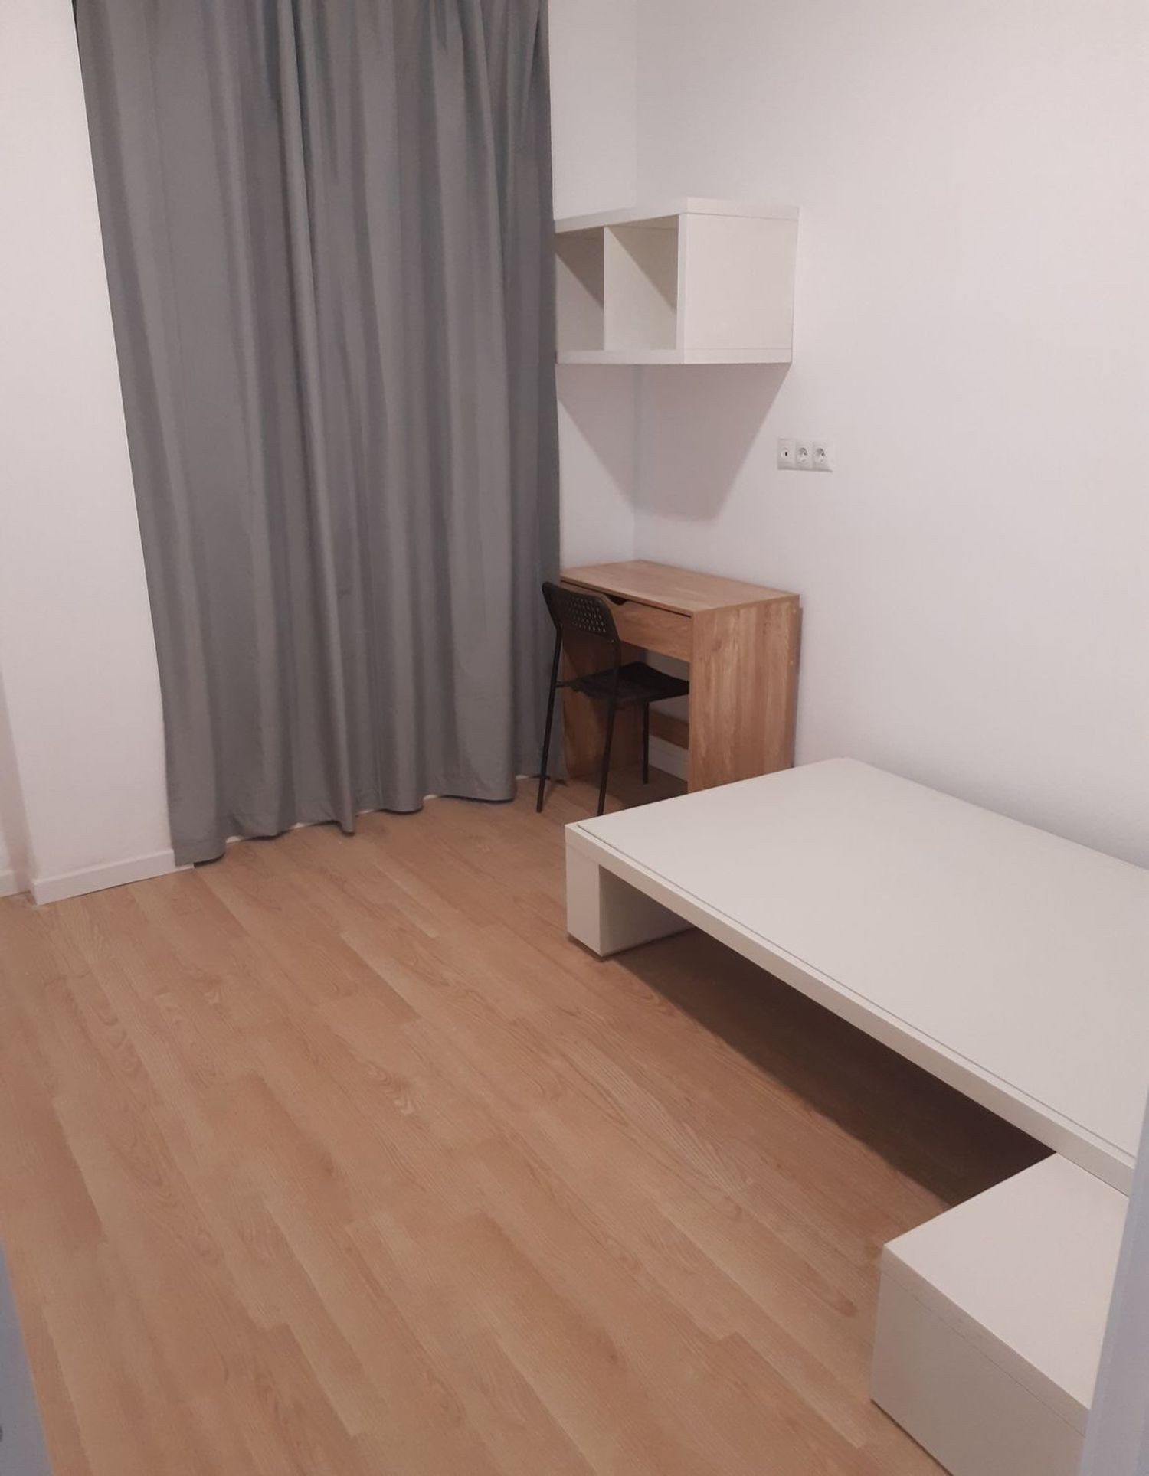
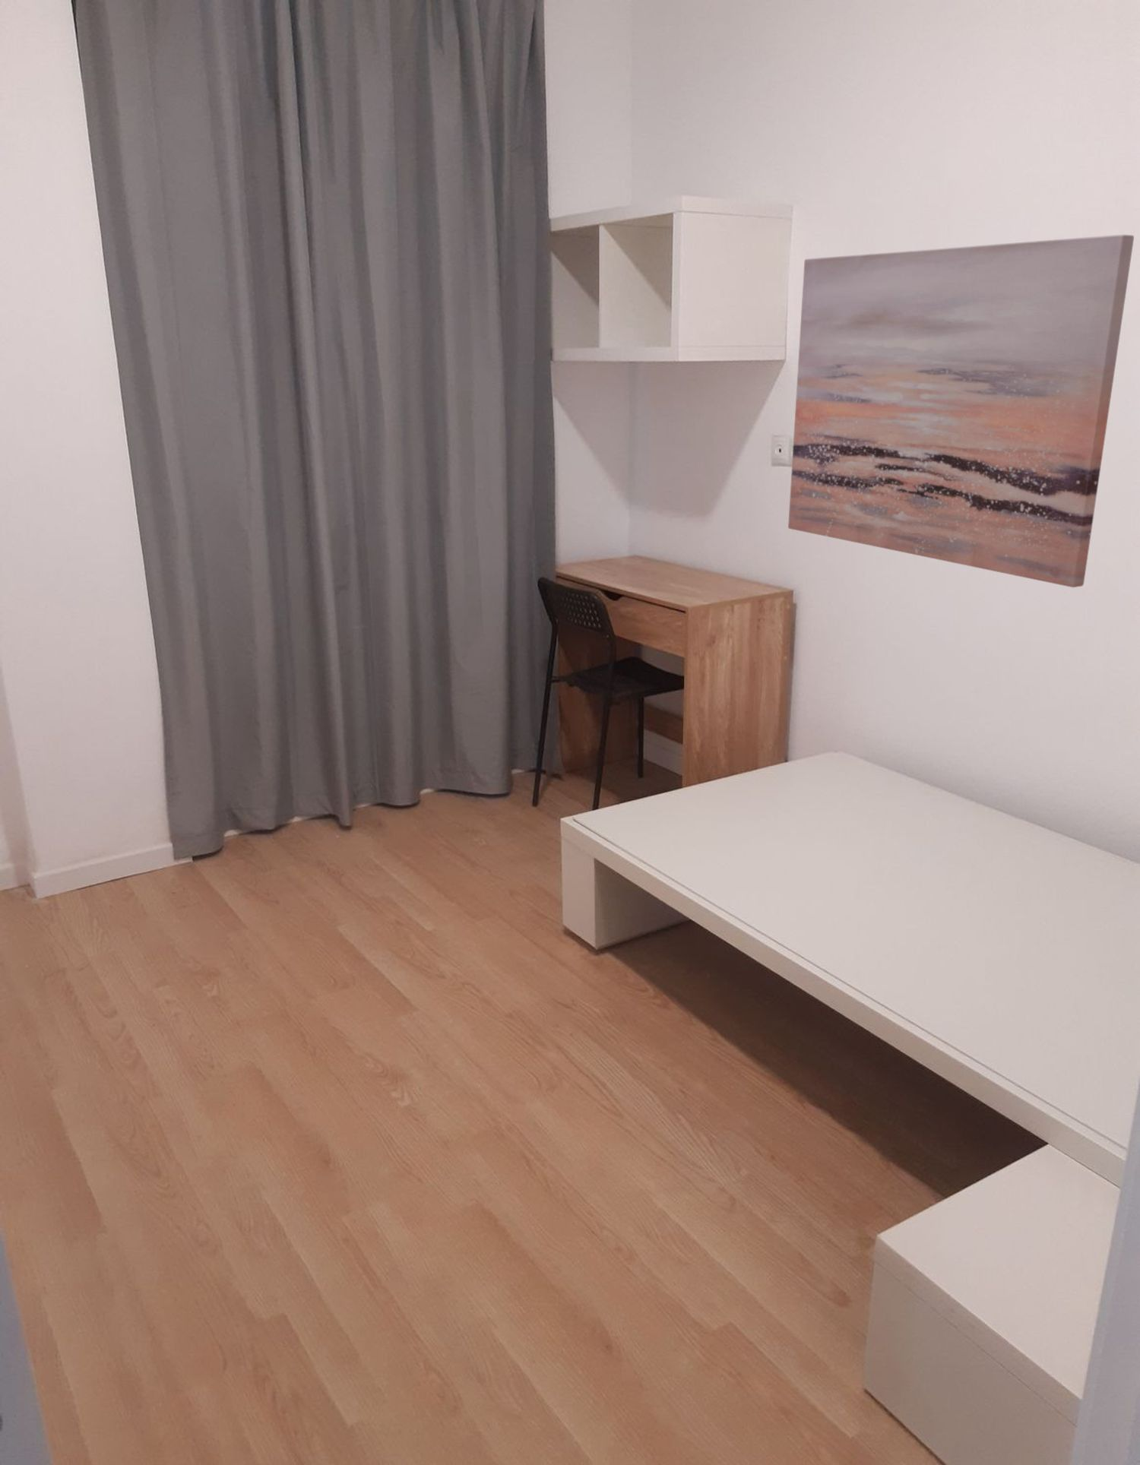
+ wall art [787,234,1135,589]
